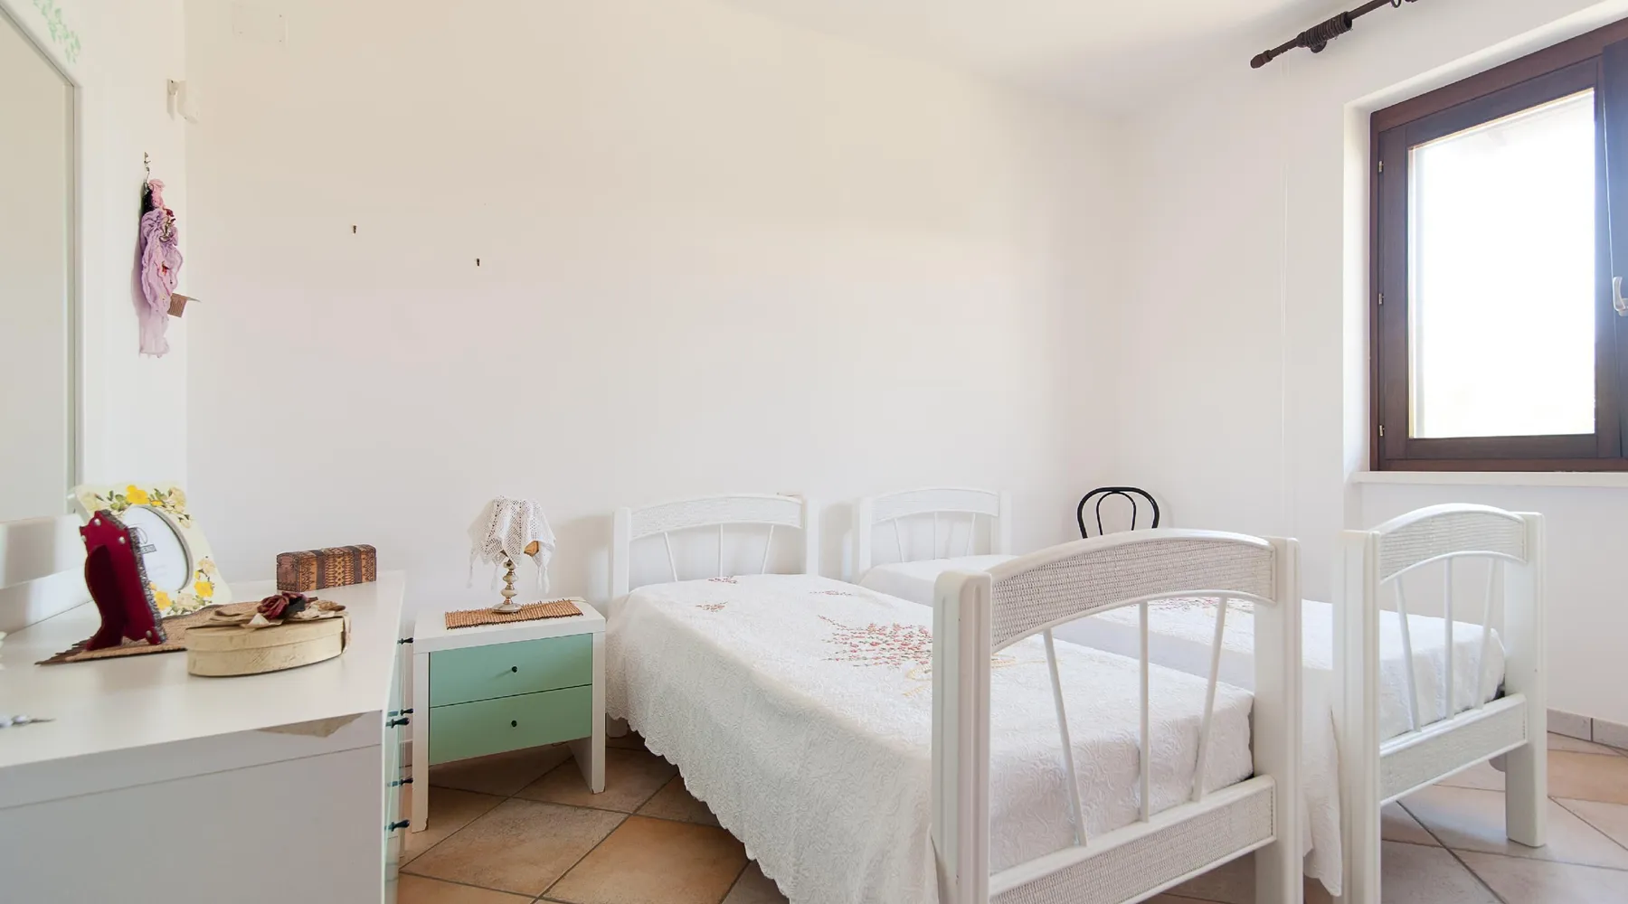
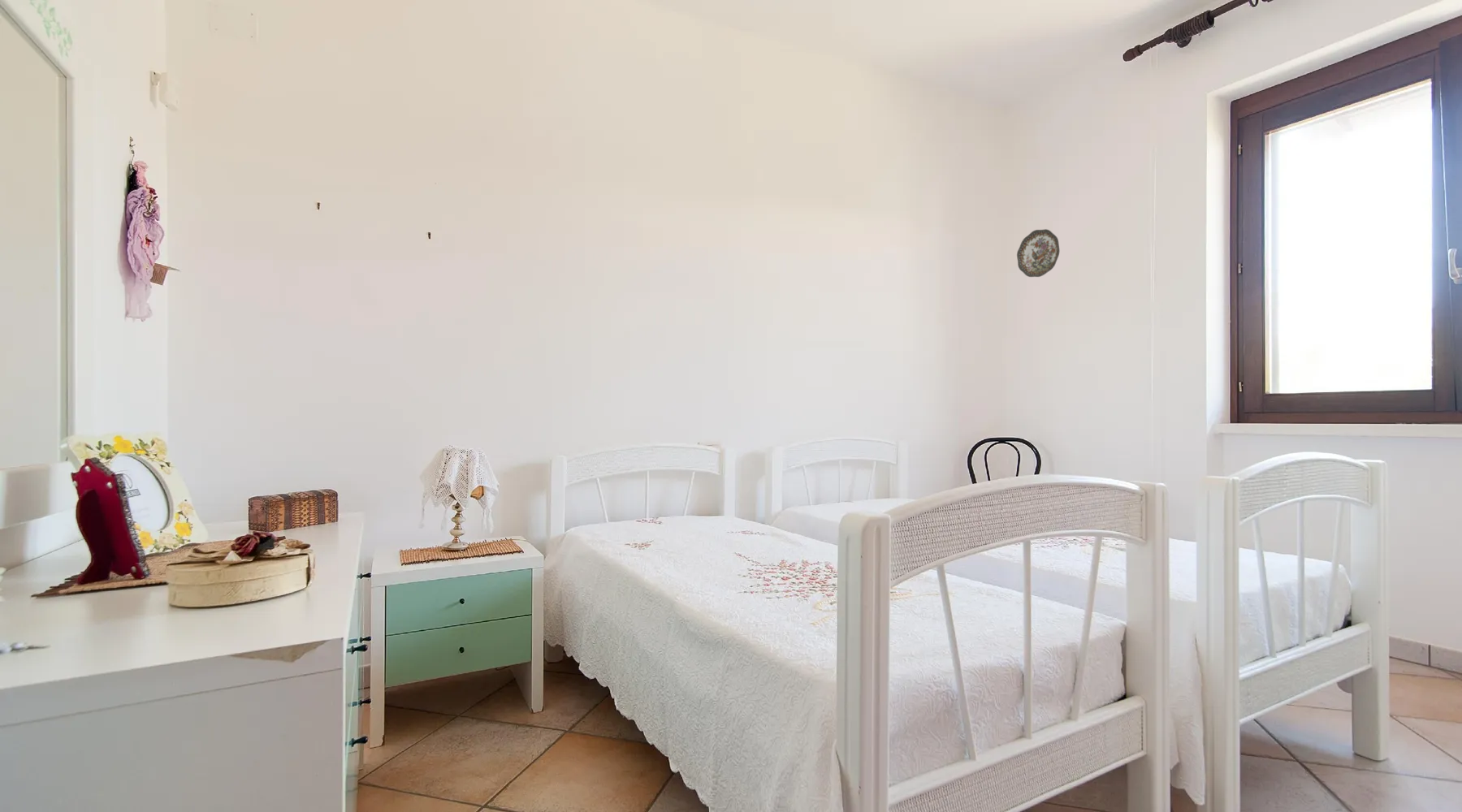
+ decorative plate [1016,228,1061,278]
